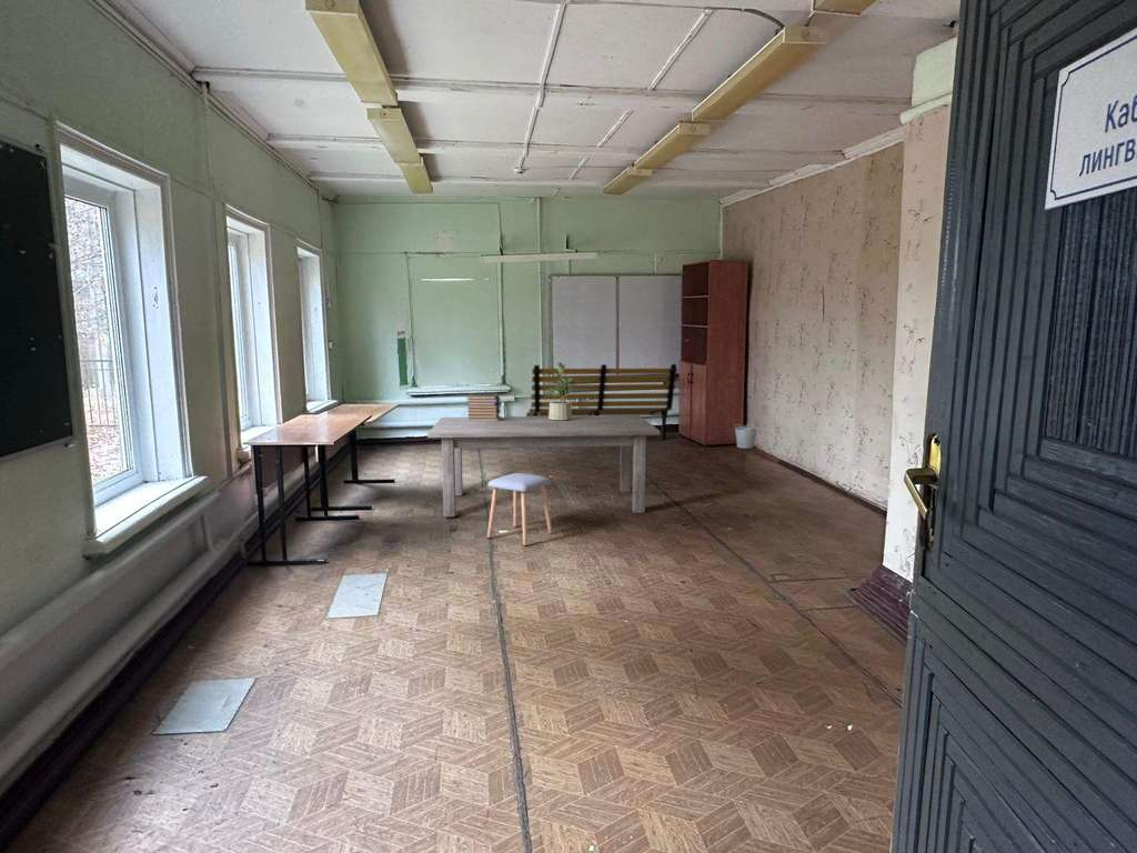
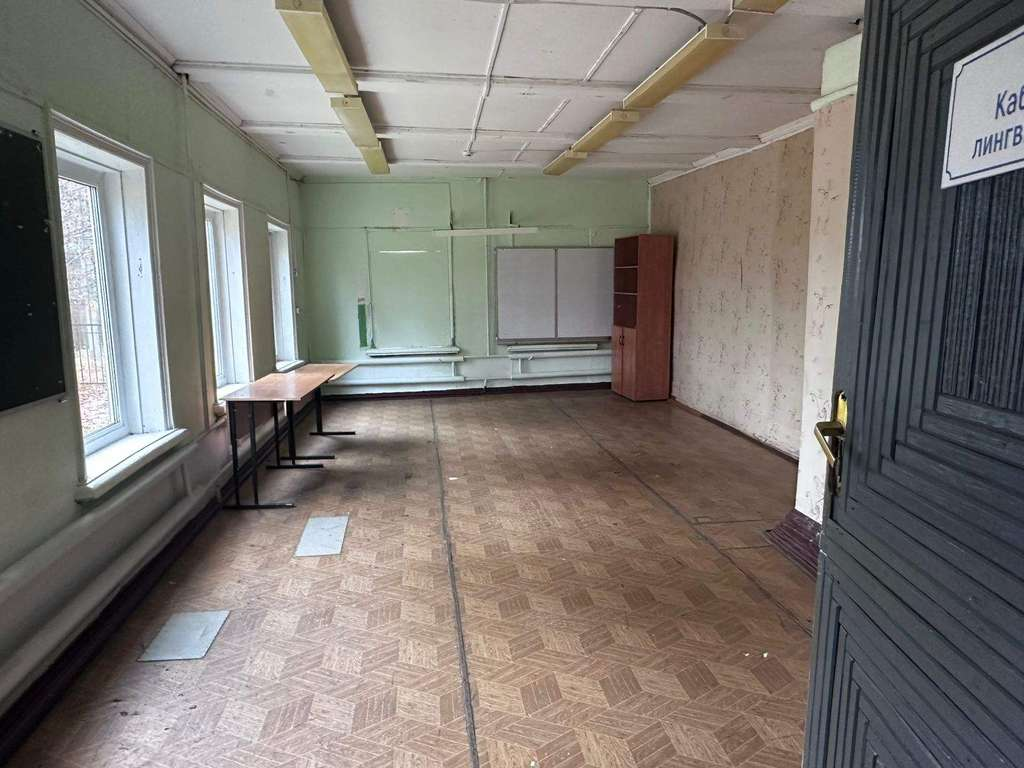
- stool [486,472,553,546]
- dining table [426,415,661,518]
- potted plant [549,361,575,420]
- bucket [733,423,758,450]
- book stack [465,393,502,421]
- bench [525,363,678,441]
